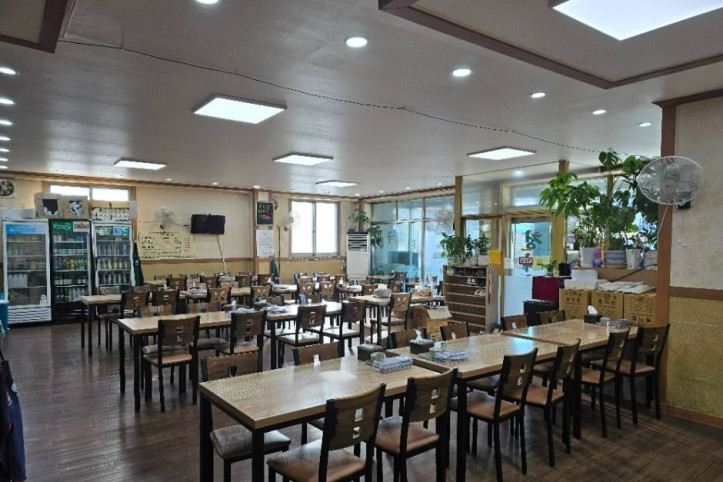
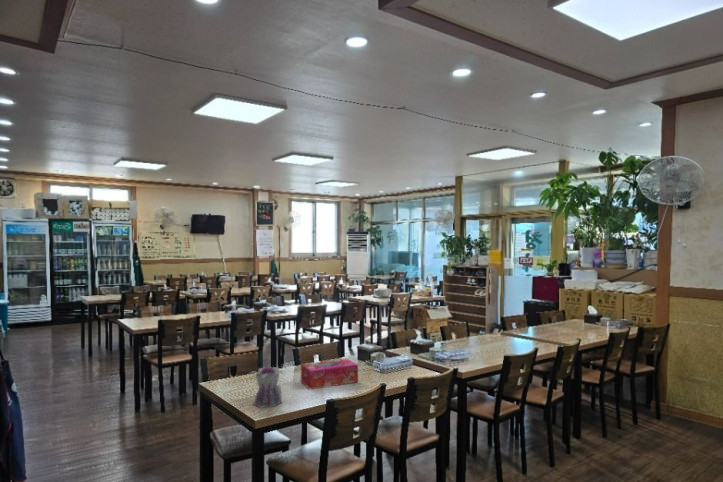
+ tissue box [300,357,359,390]
+ teapot [249,366,284,408]
